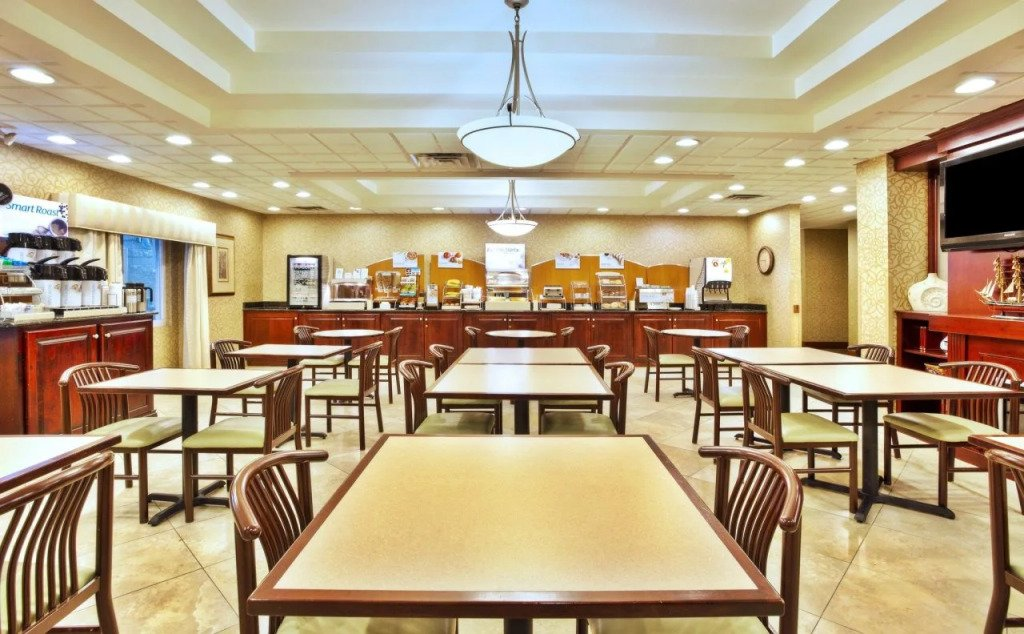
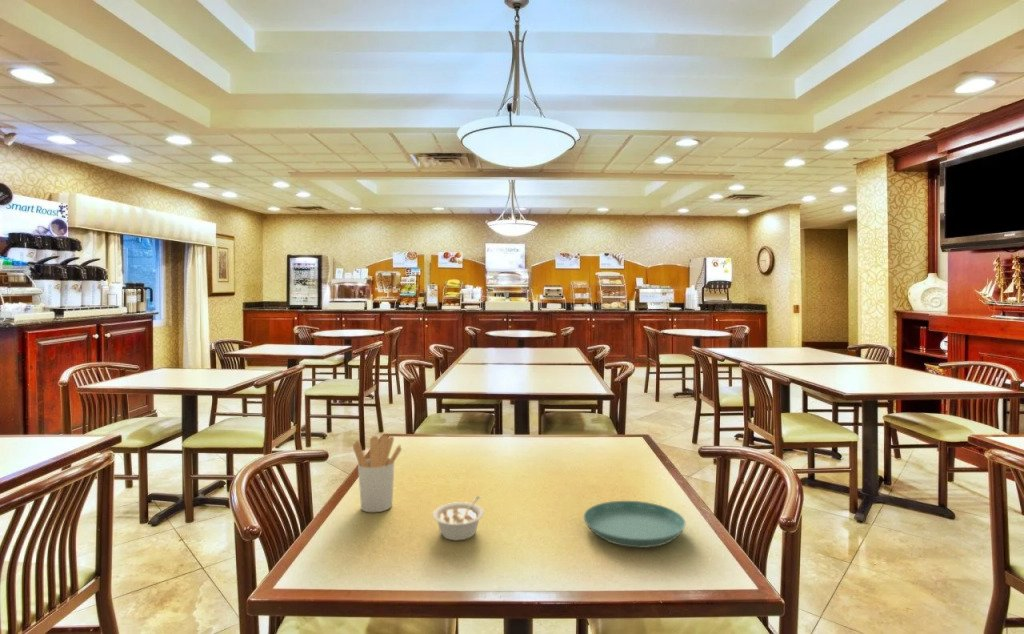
+ utensil holder [352,435,403,513]
+ legume [432,495,485,541]
+ saucer [583,500,686,549]
